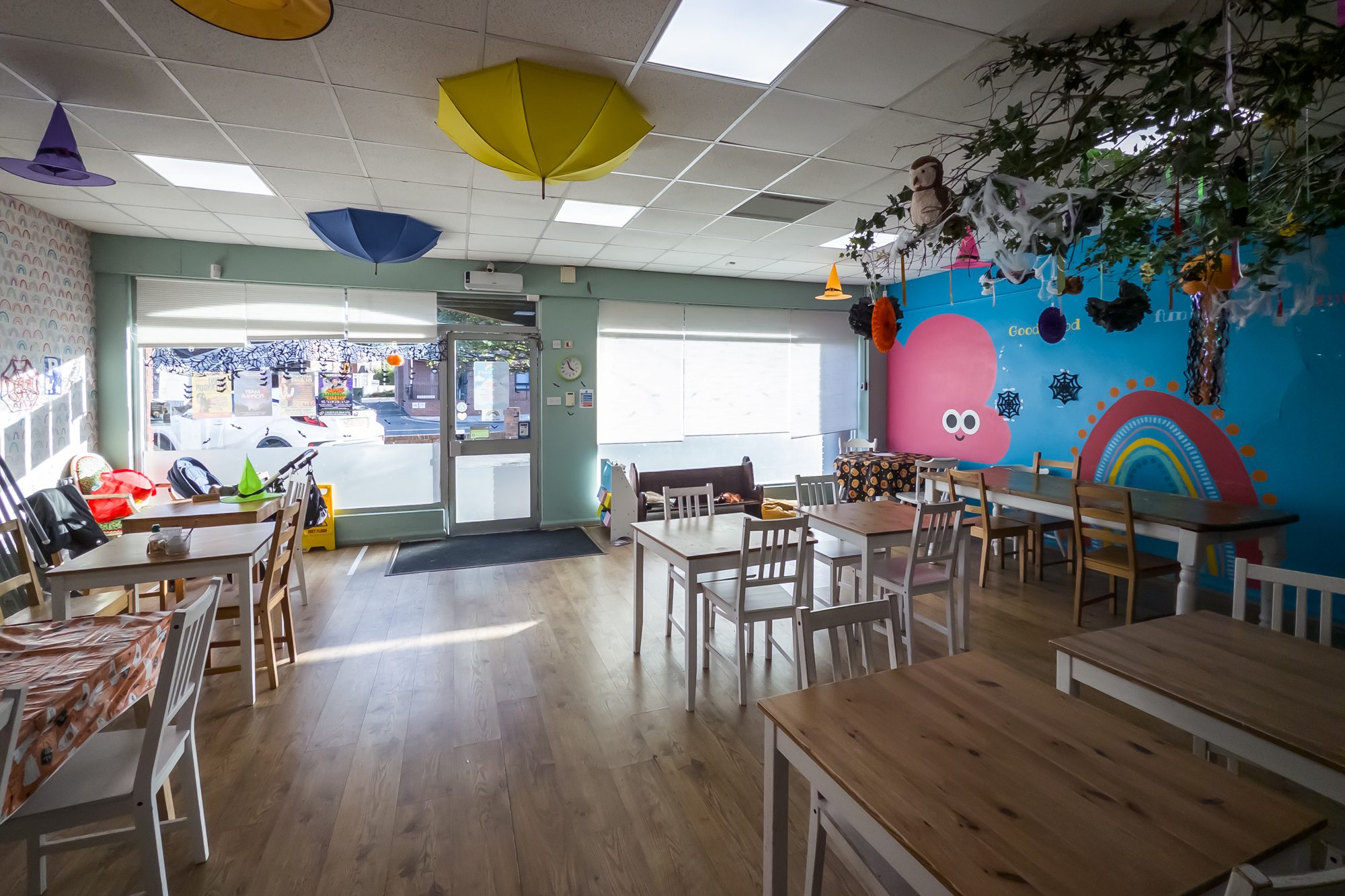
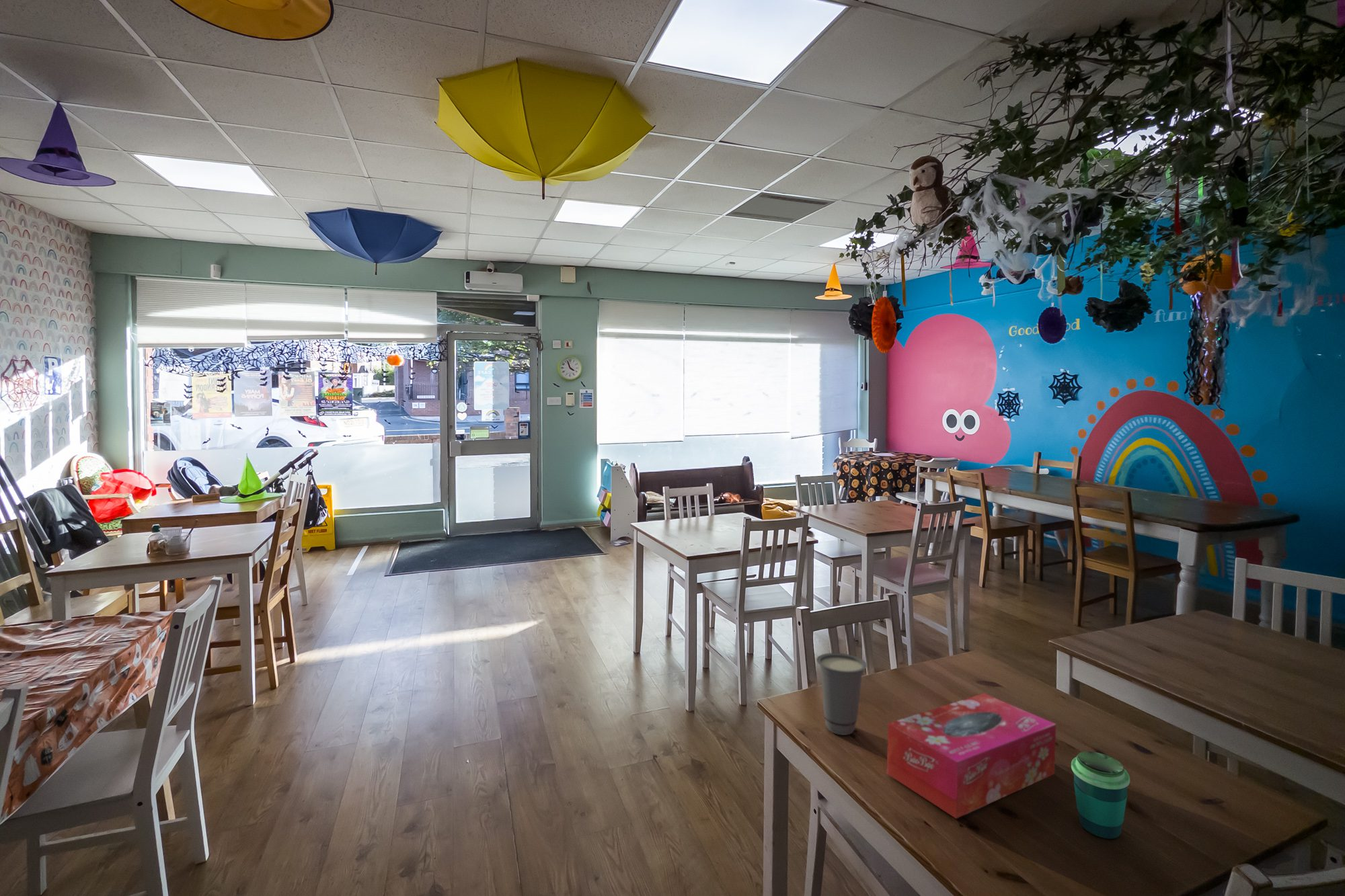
+ cup [1071,751,1130,840]
+ tissue box [886,692,1056,819]
+ cup [816,652,868,736]
